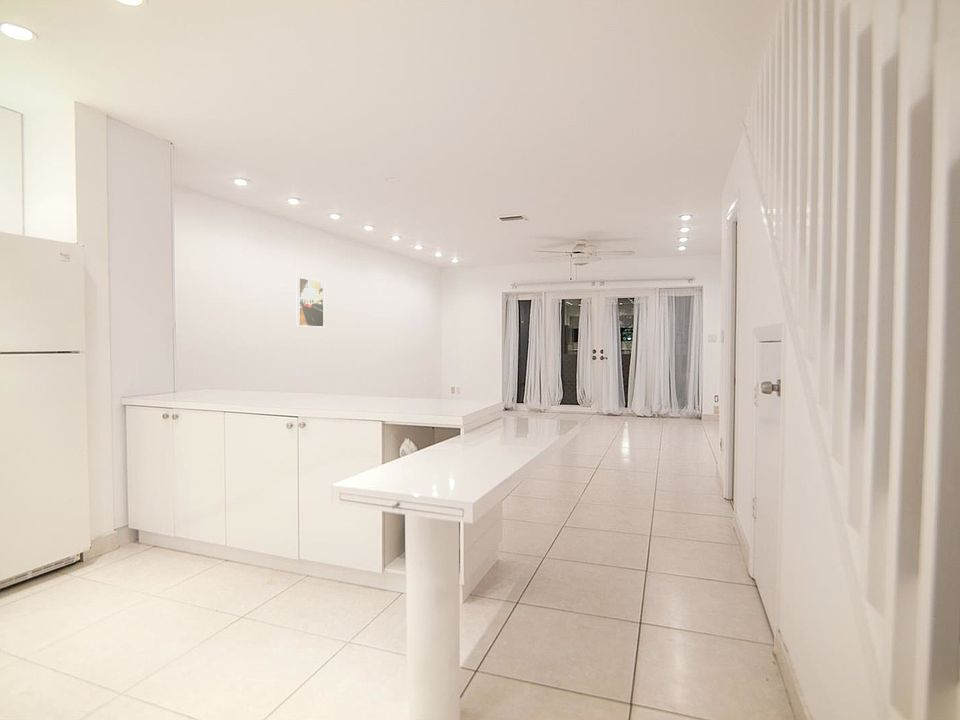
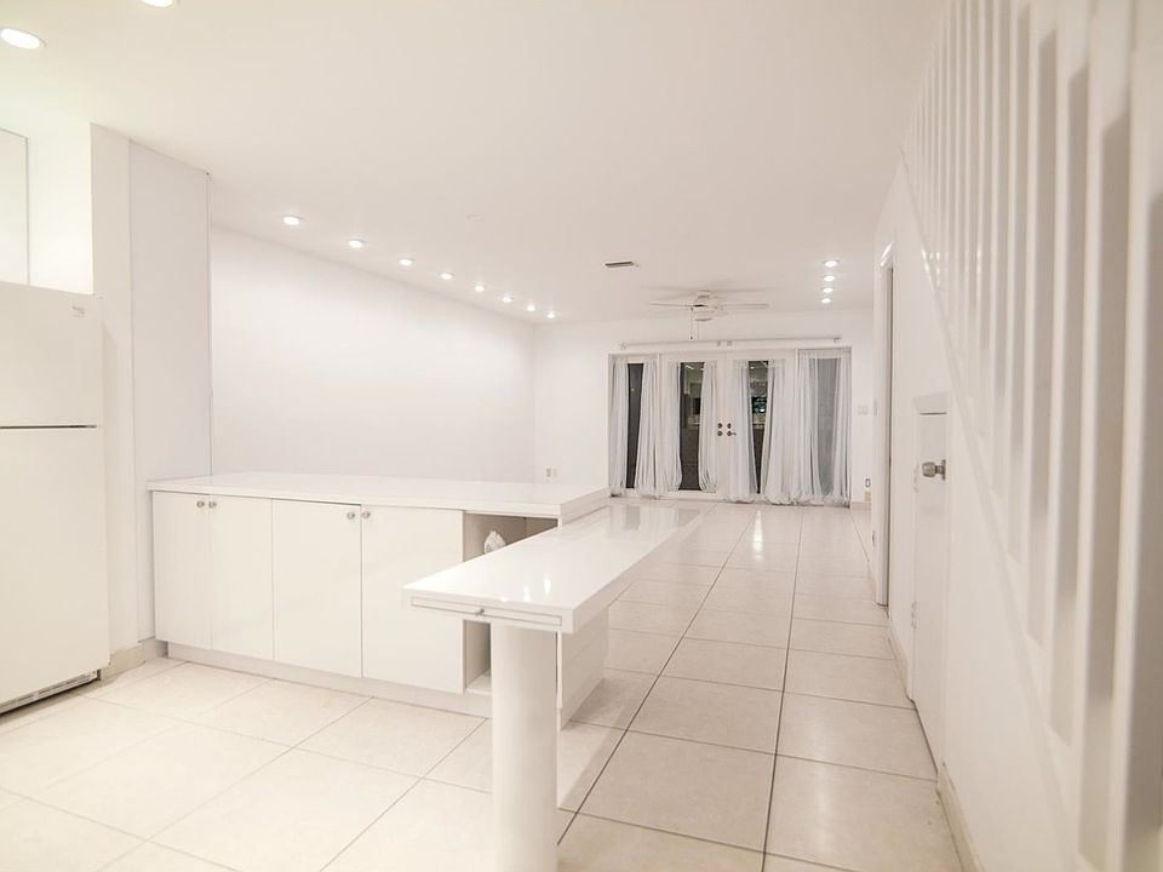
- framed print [296,276,325,328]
